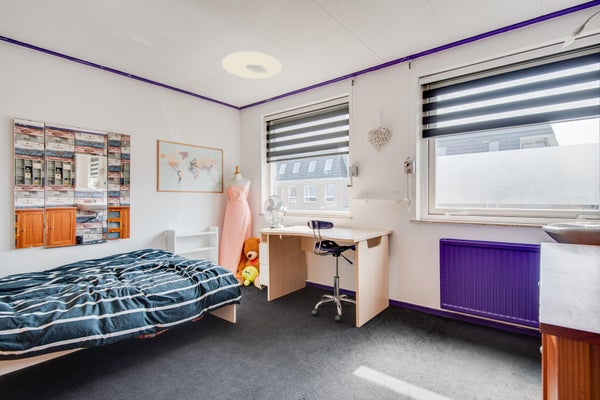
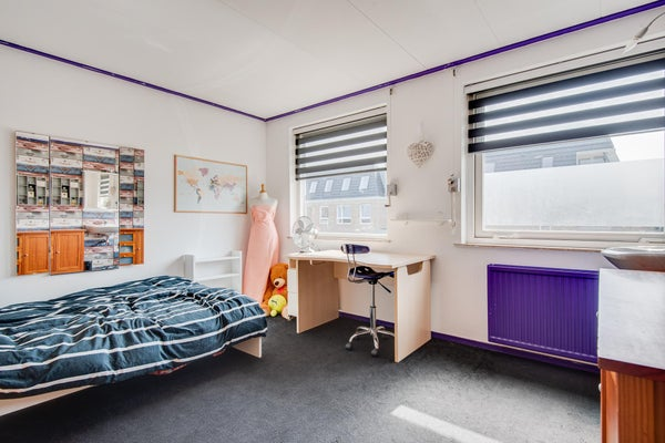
- ceiling light [221,51,283,80]
